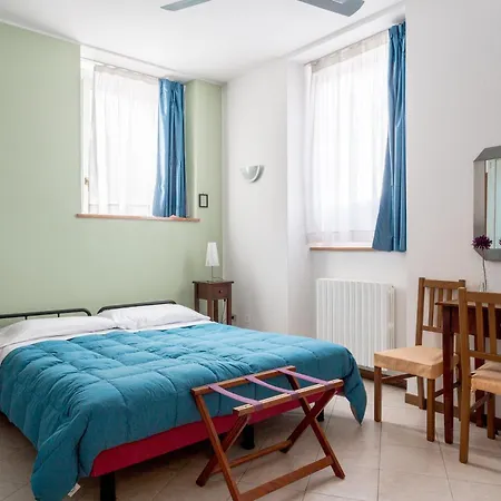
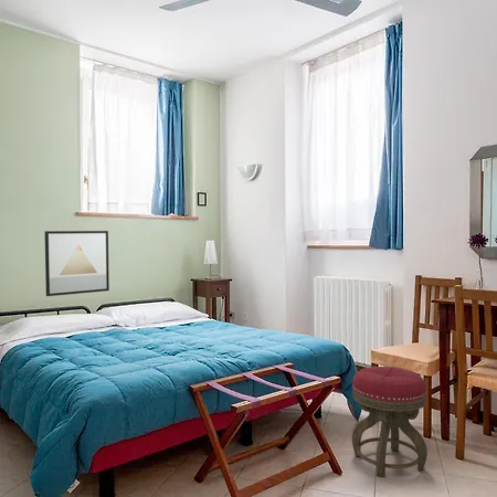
+ wall art [44,230,110,297]
+ stool [351,366,429,478]
